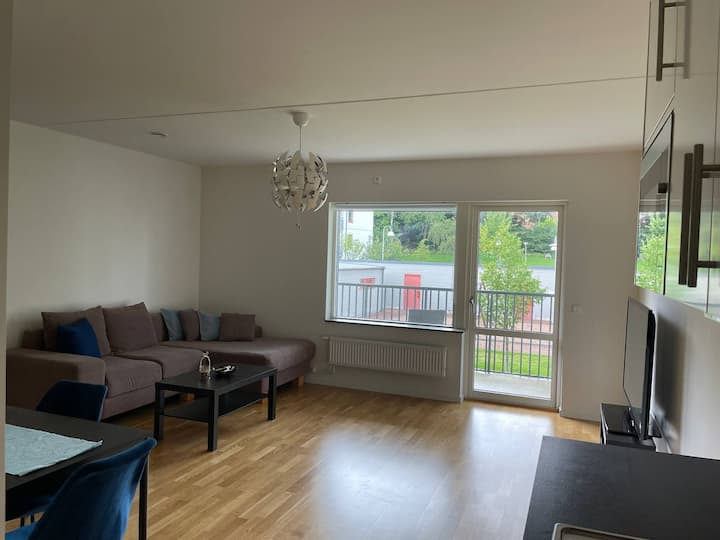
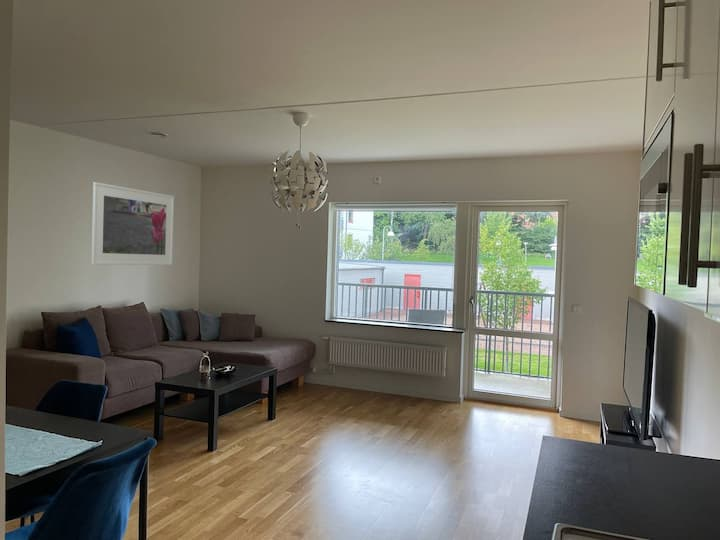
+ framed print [90,181,175,266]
